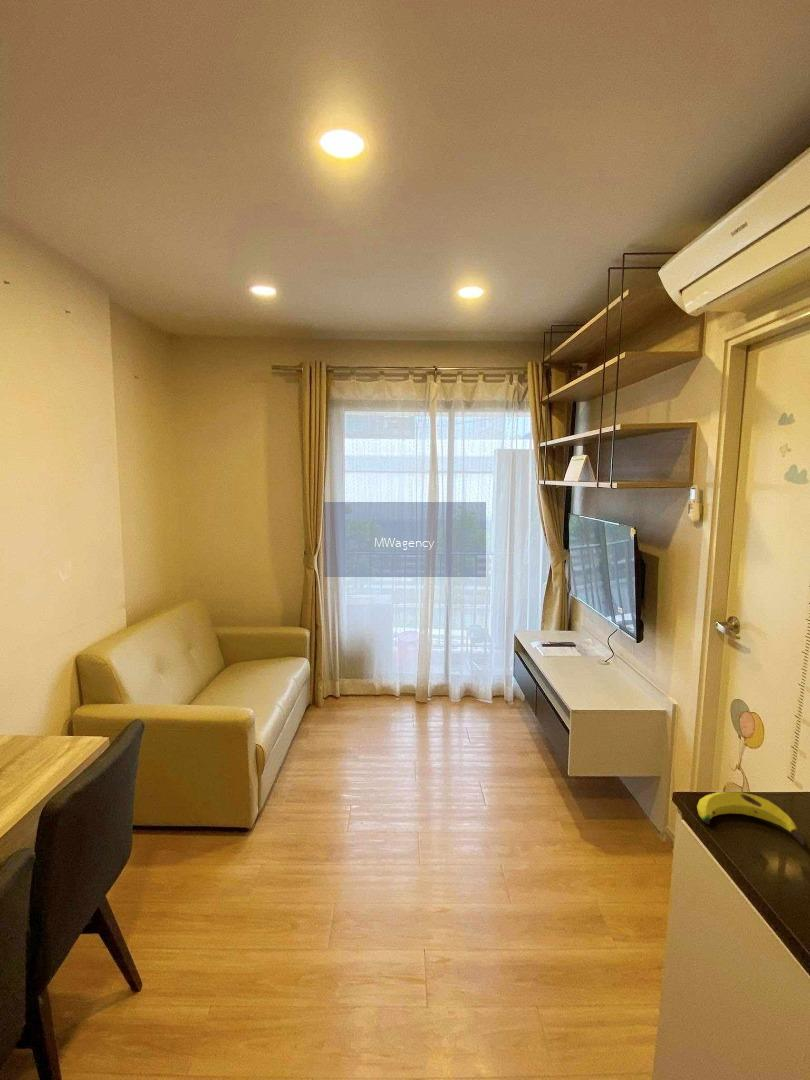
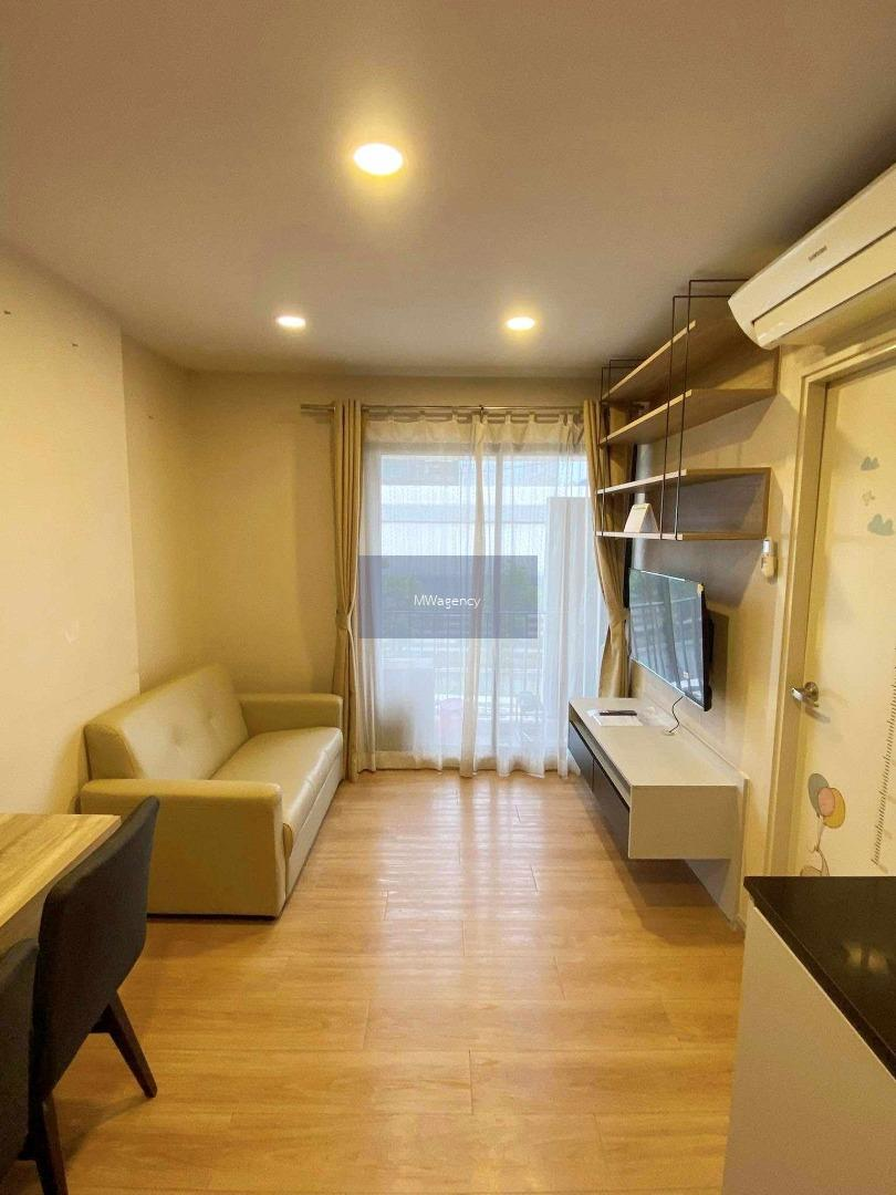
- banana [696,791,806,847]
